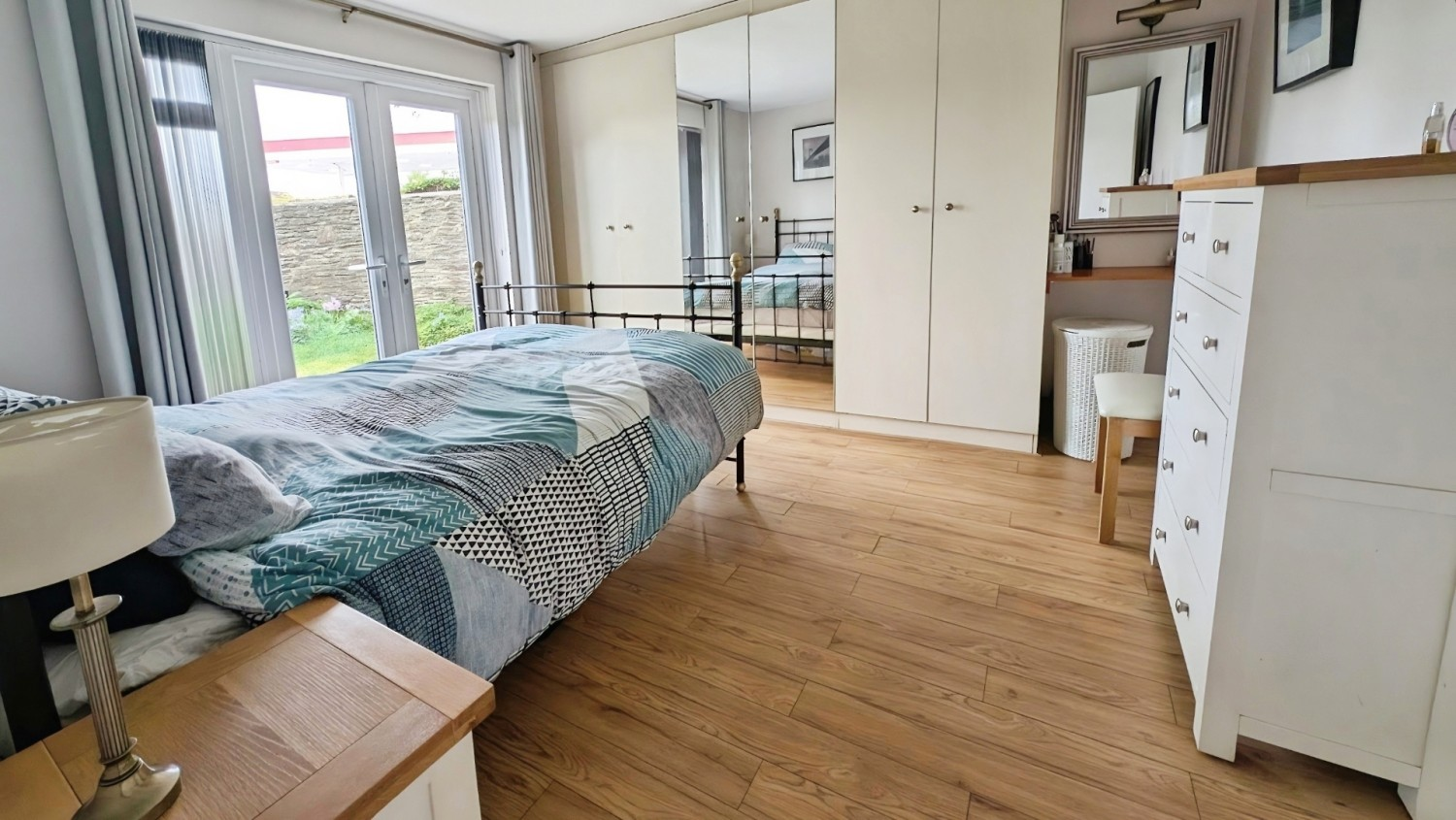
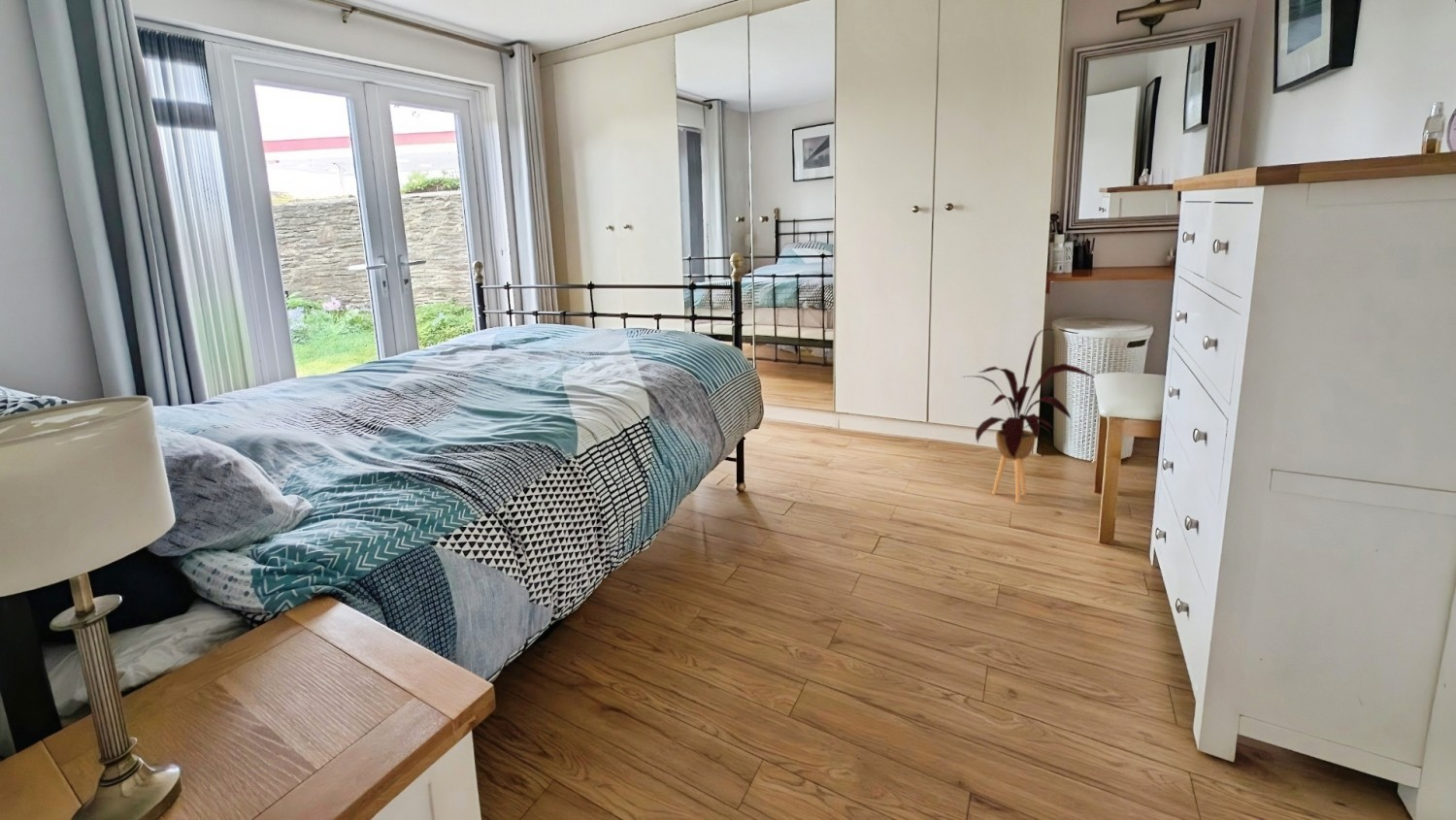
+ house plant [961,328,1095,504]
